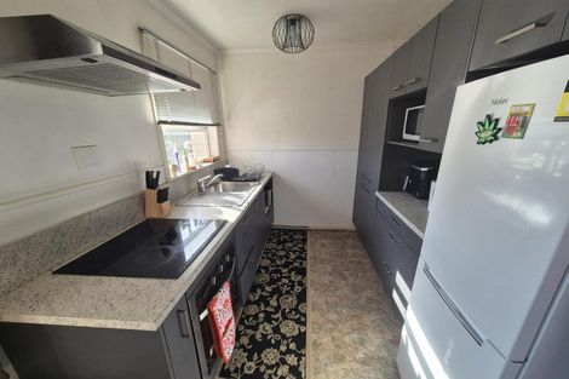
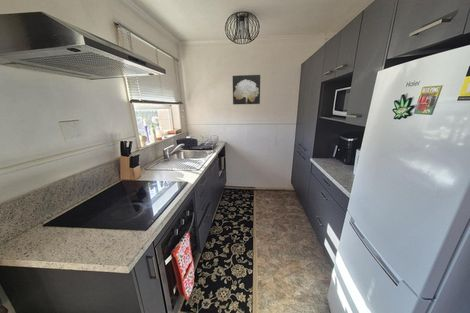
+ wall art [232,74,261,105]
